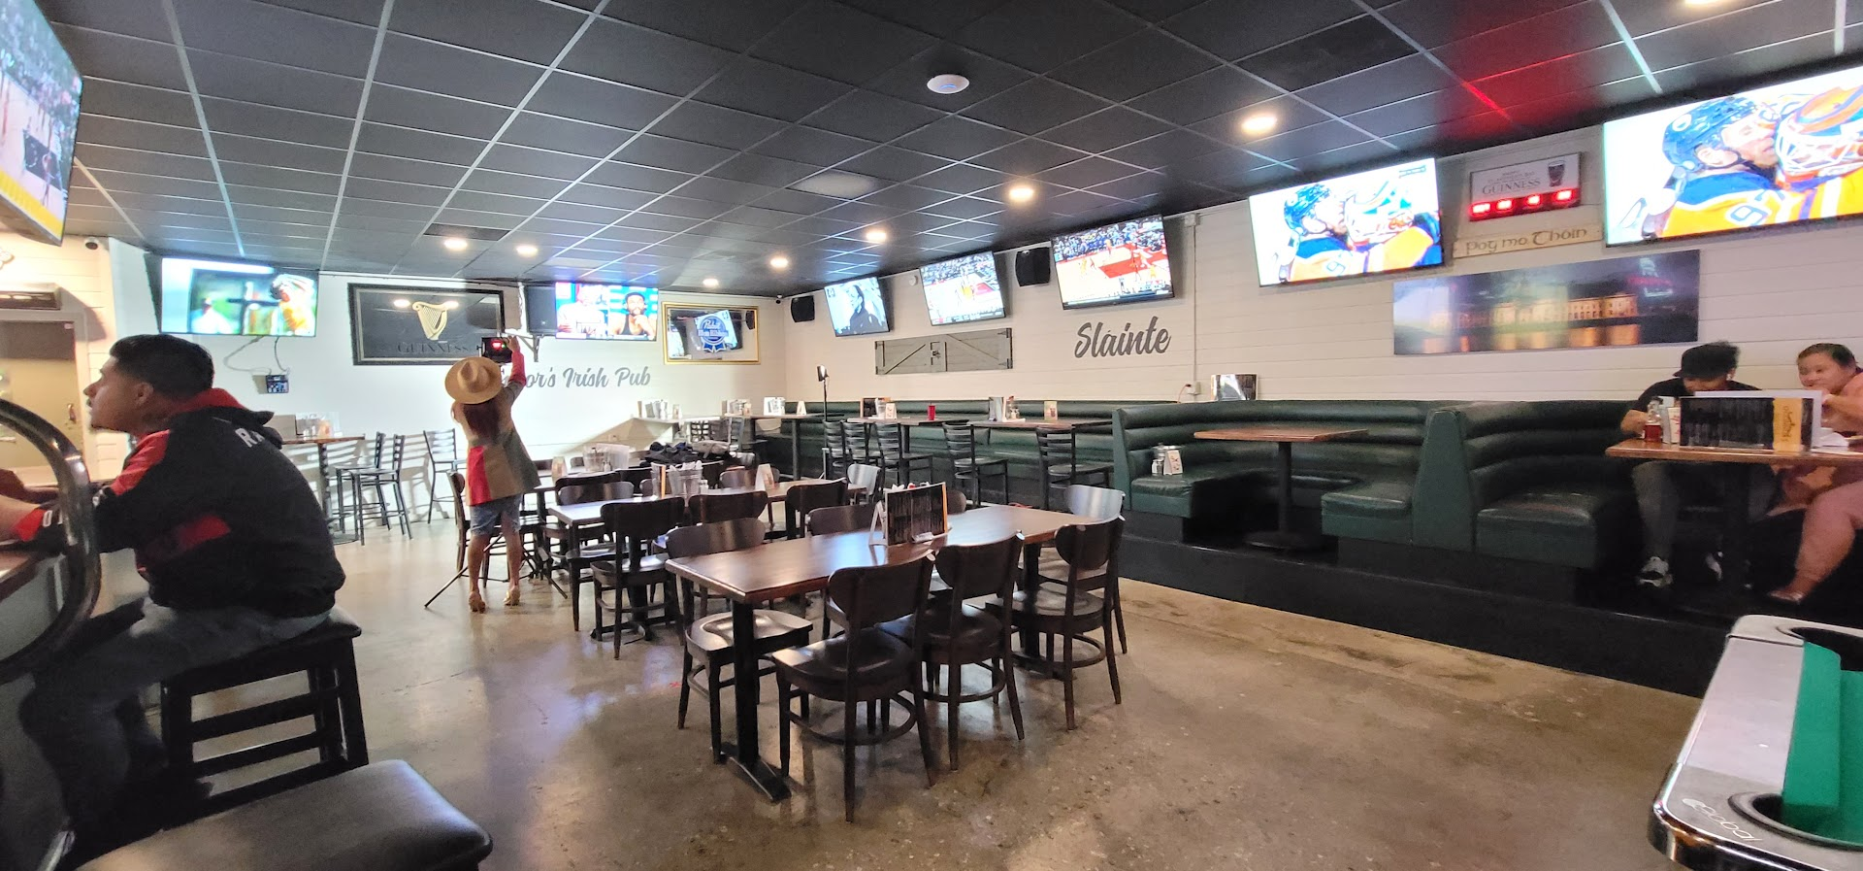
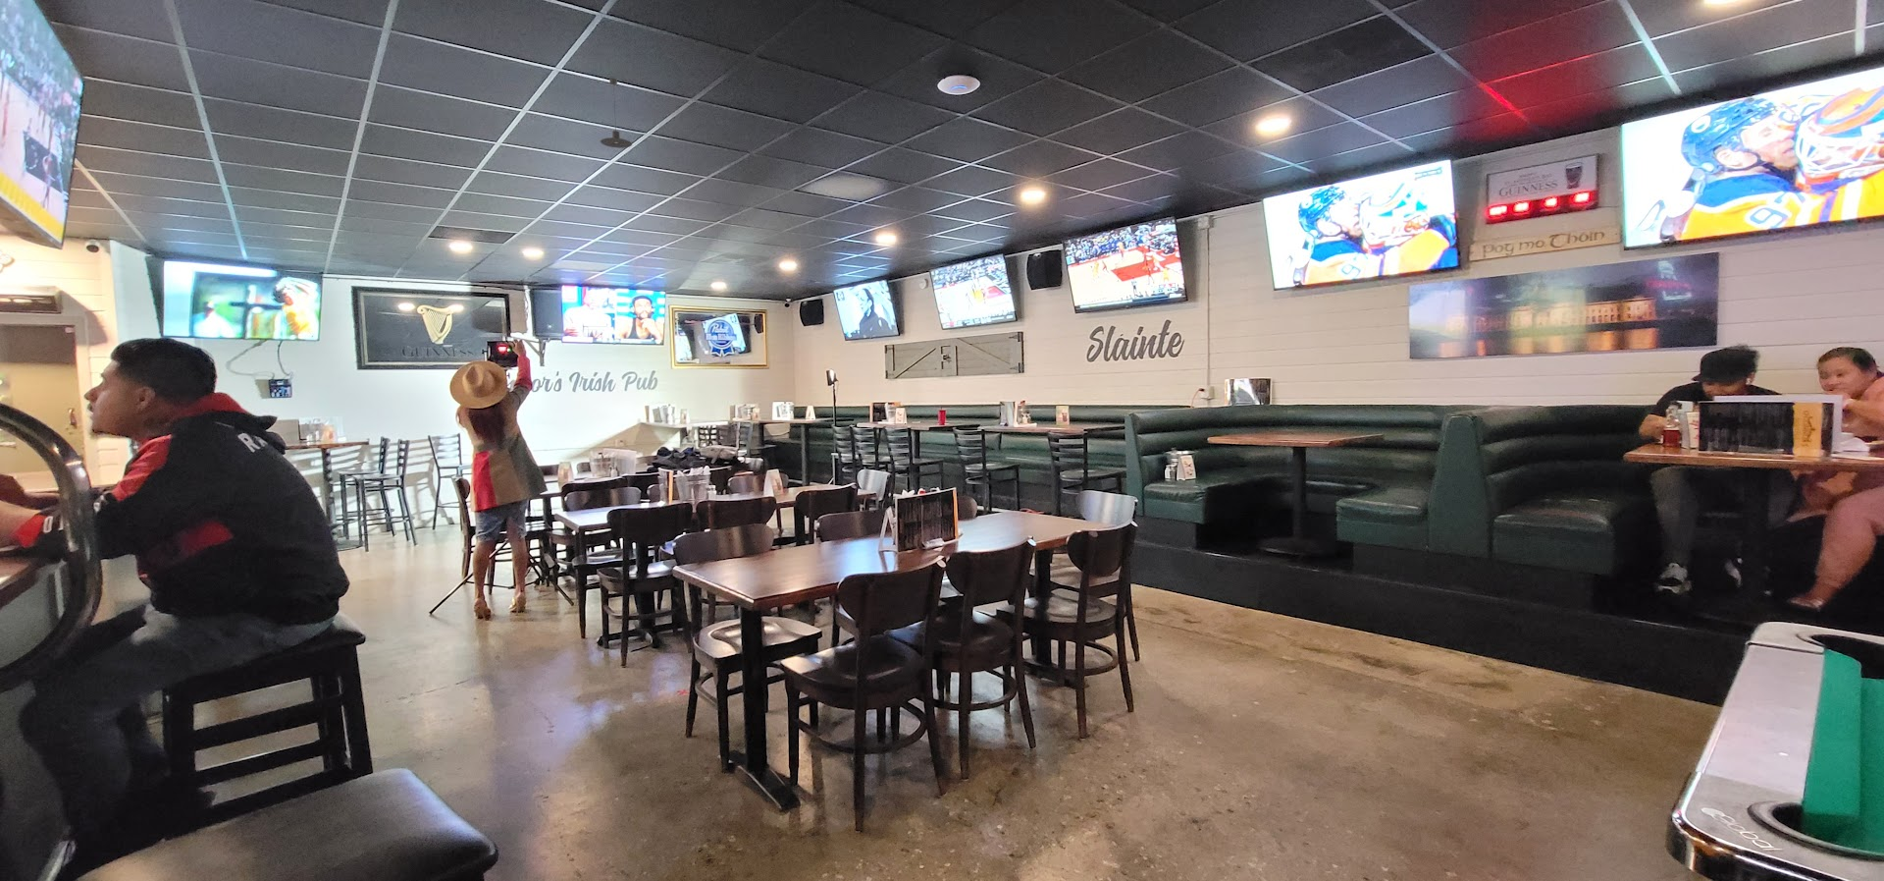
+ pendant light [600,78,633,149]
